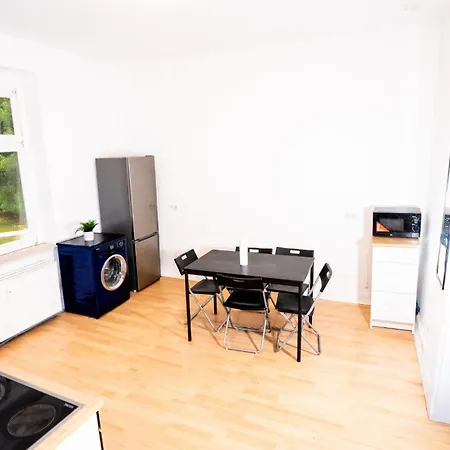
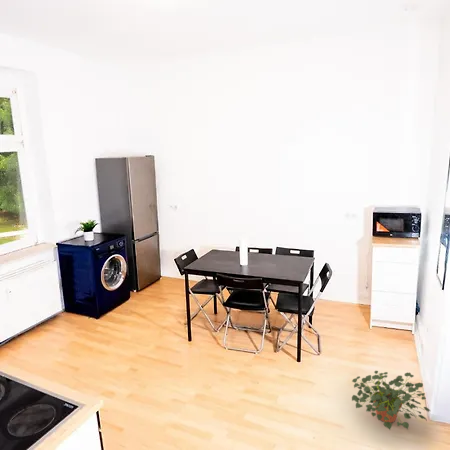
+ potted plant [351,370,431,431]
